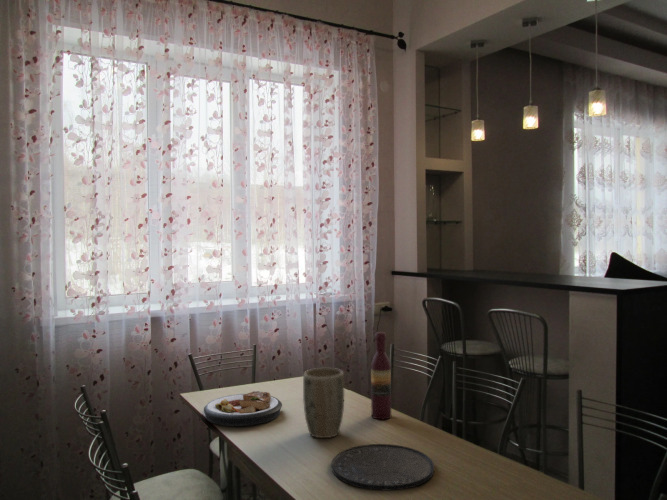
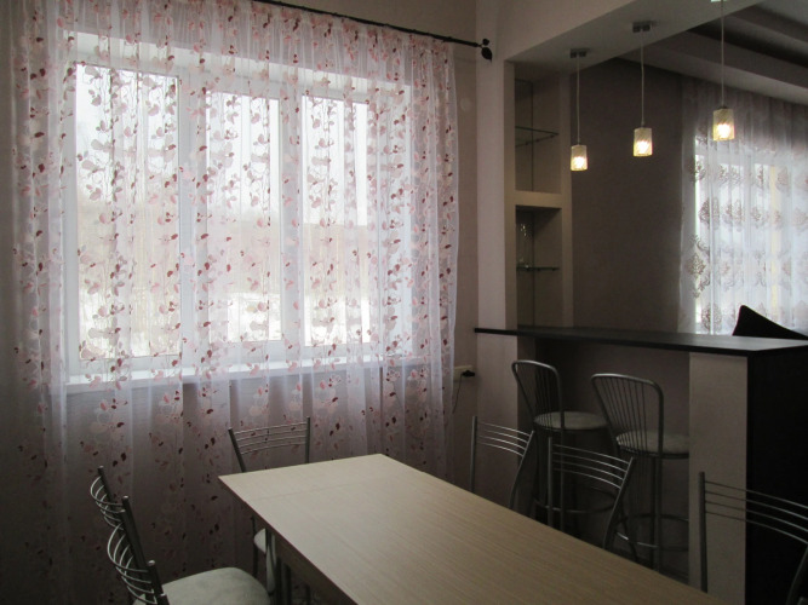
- plant pot [302,367,345,439]
- wine bottle [370,331,392,420]
- plate [331,443,435,491]
- plate [203,390,283,427]
